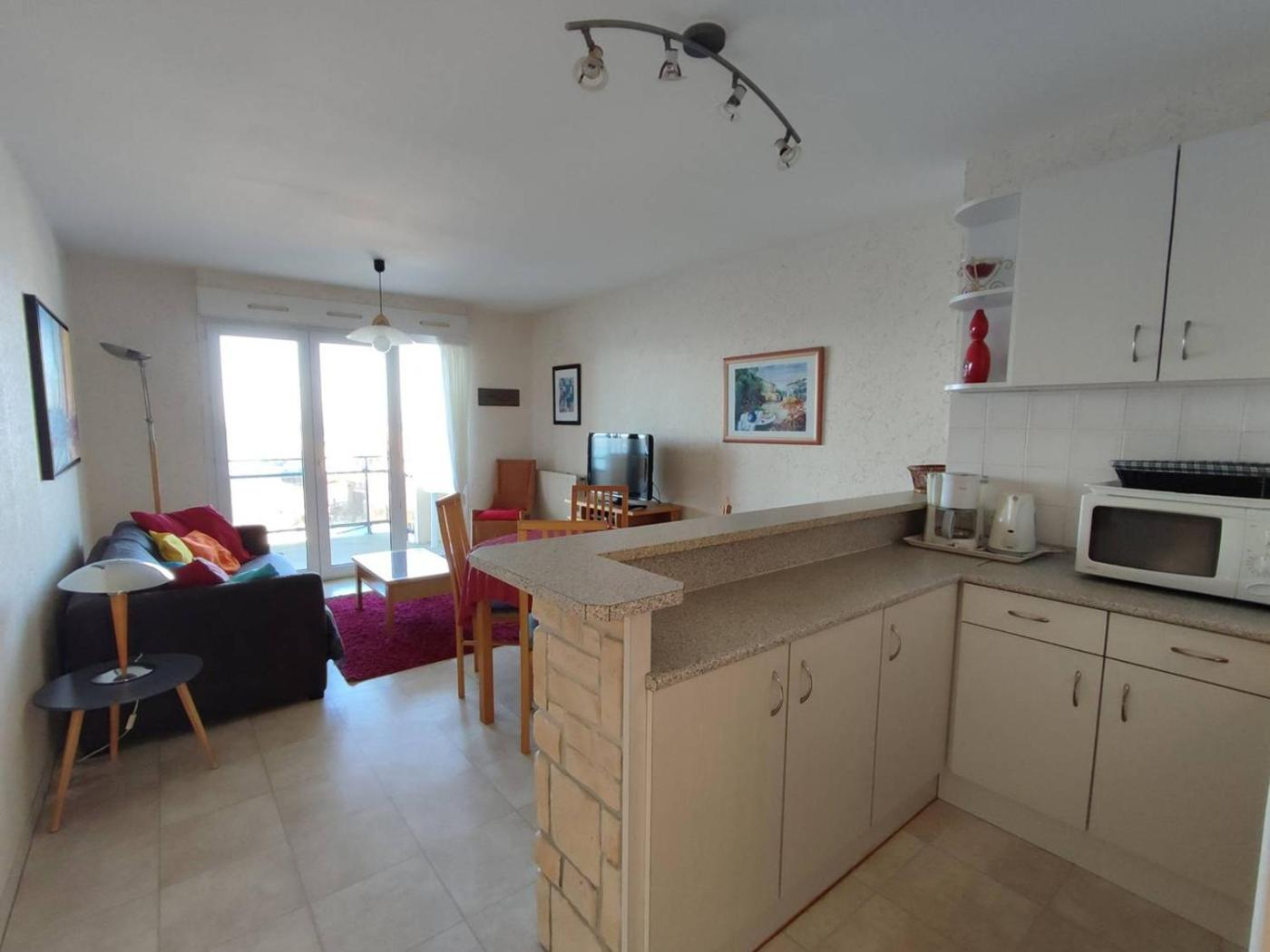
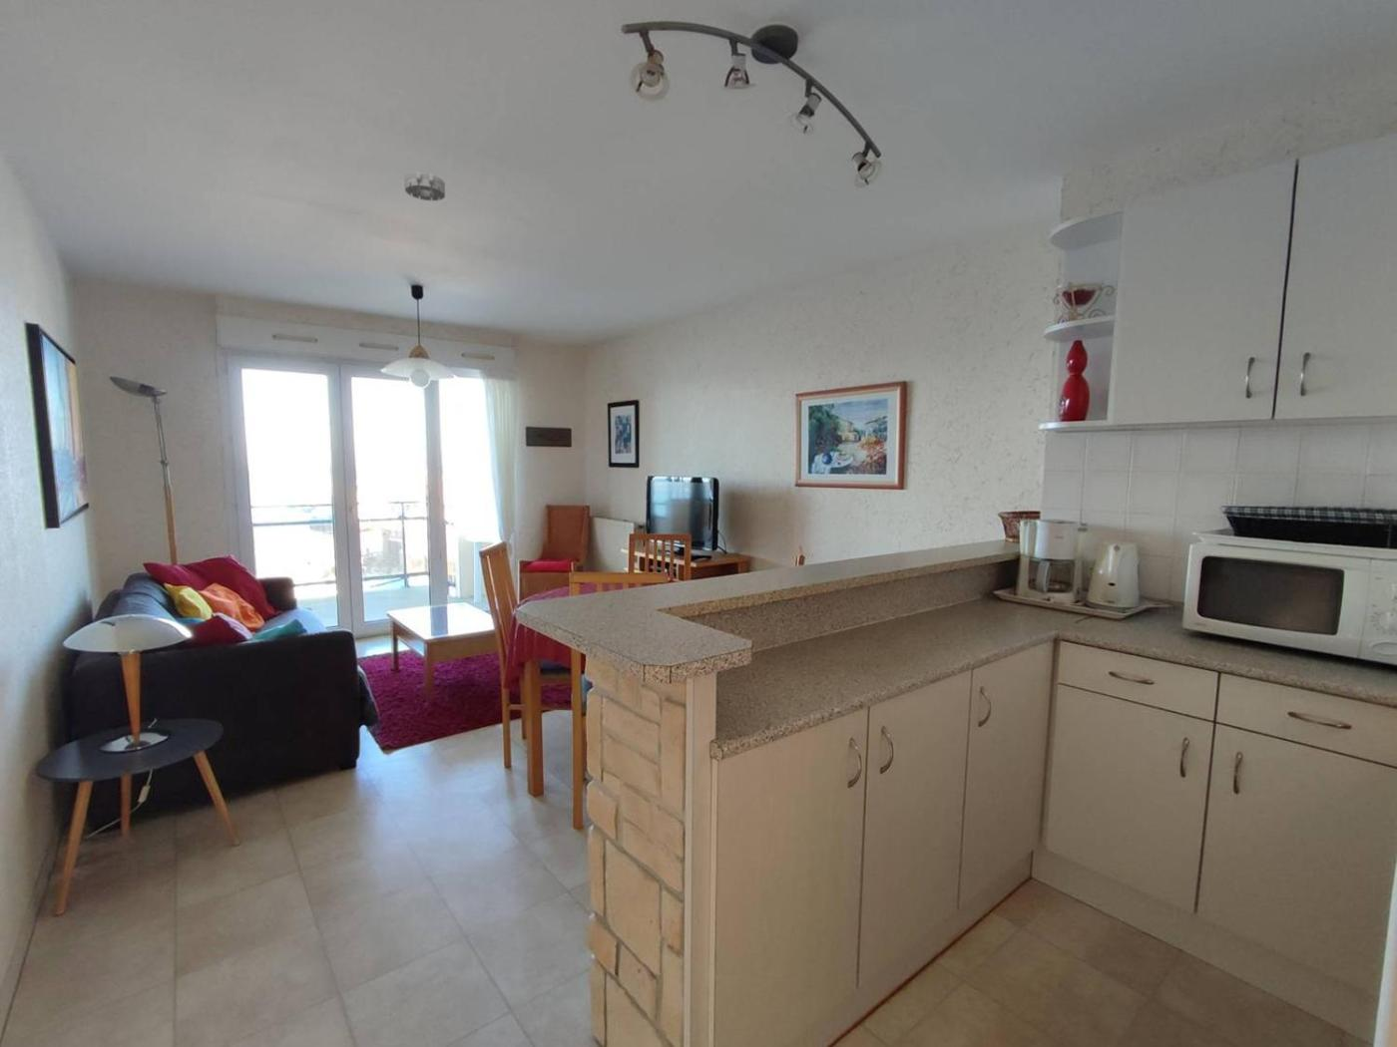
+ smoke detector [403,170,446,201]
